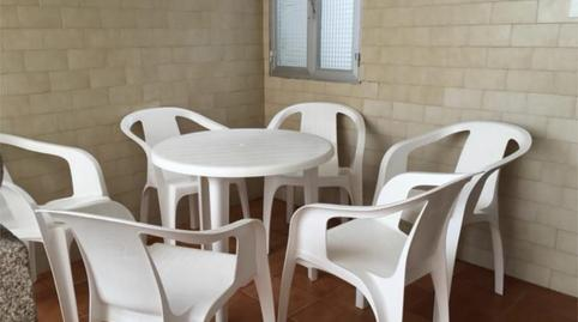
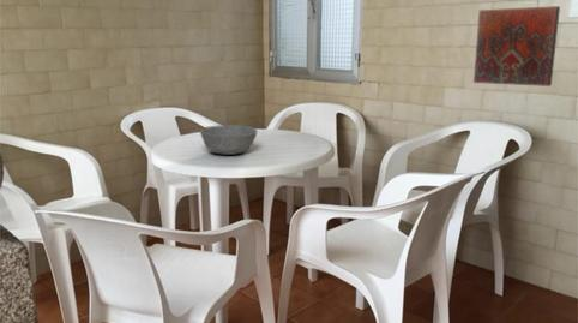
+ bowl [199,124,259,156]
+ decorative tile [472,5,561,88]
